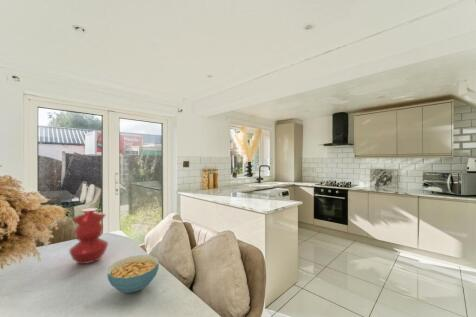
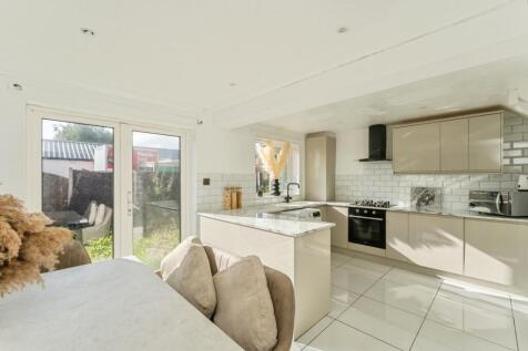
- vase [68,207,109,265]
- cereal bowl [106,254,160,294]
